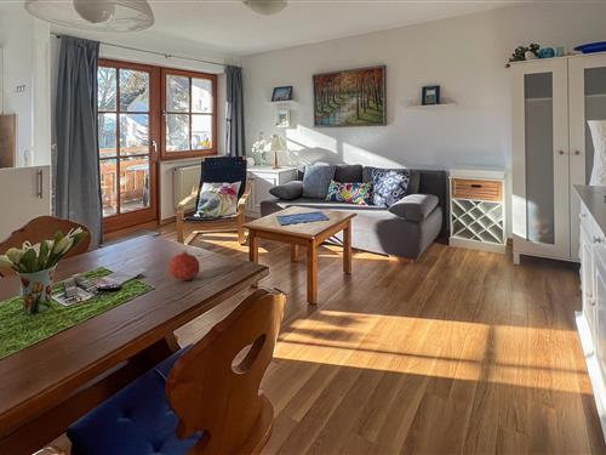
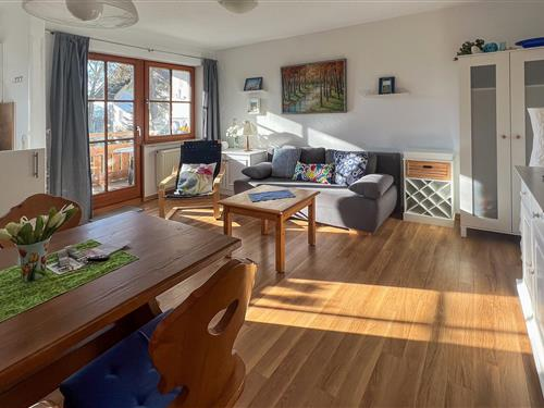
- fruit [167,250,201,281]
